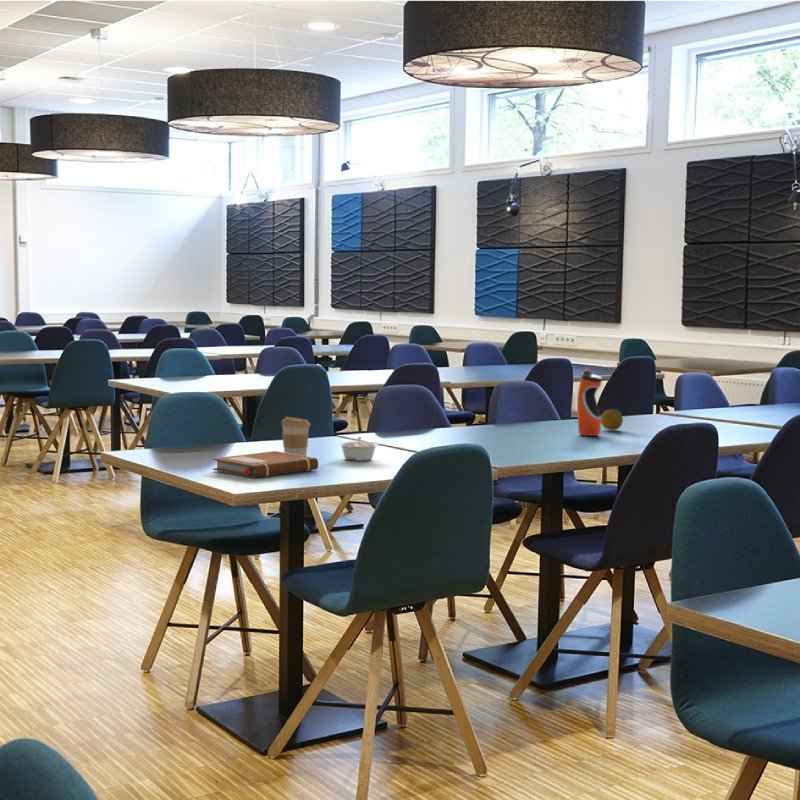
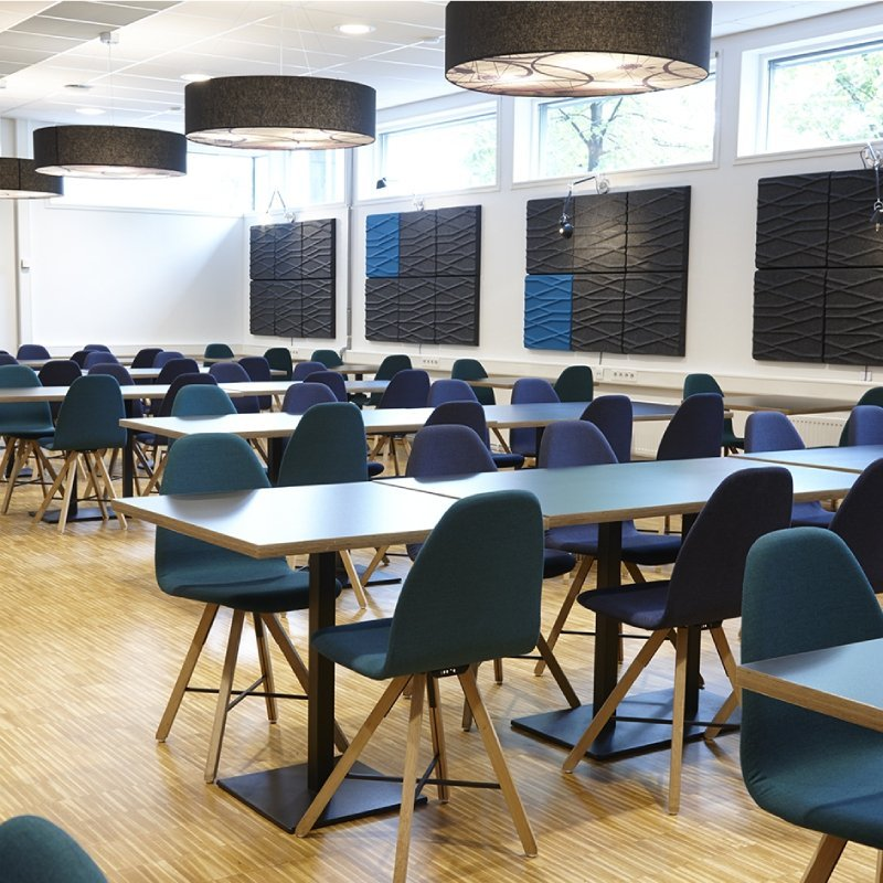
- coffee cup [280,416,311,456]
- fruit [601,408,624,431]
- water bottle [576,367,603,437]
- notebook [212,450,319,479]
- legume [338,436,379,462]
